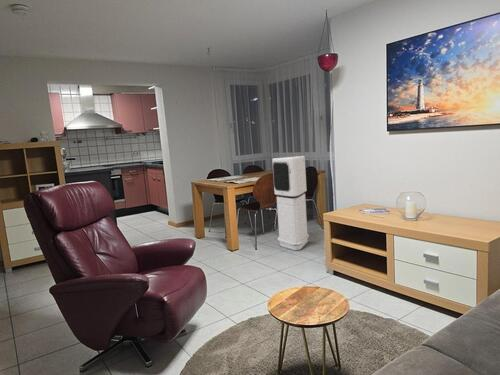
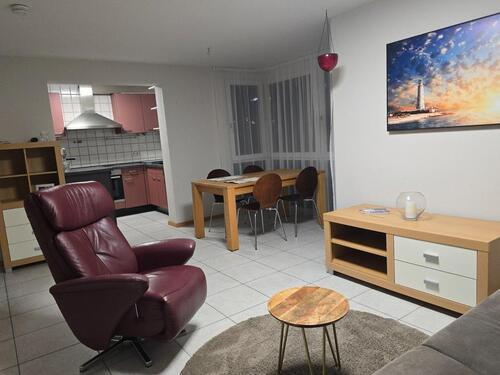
- air purifier [271,155,310,251]
